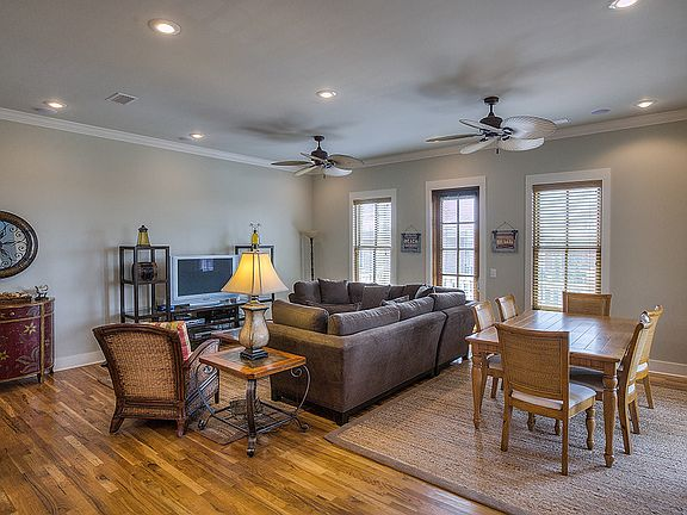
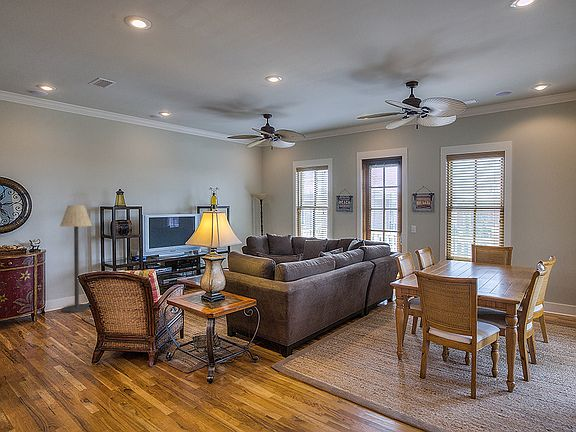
+ floor lamp [59,204,93,313]
